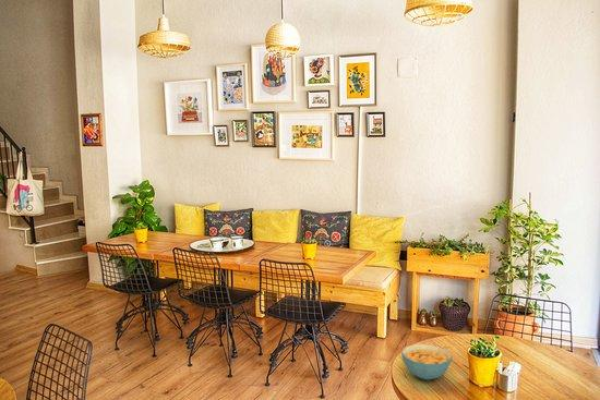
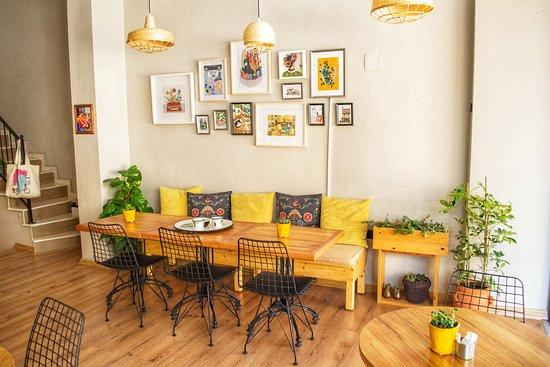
- cereal bowl [400,343,453,380]
